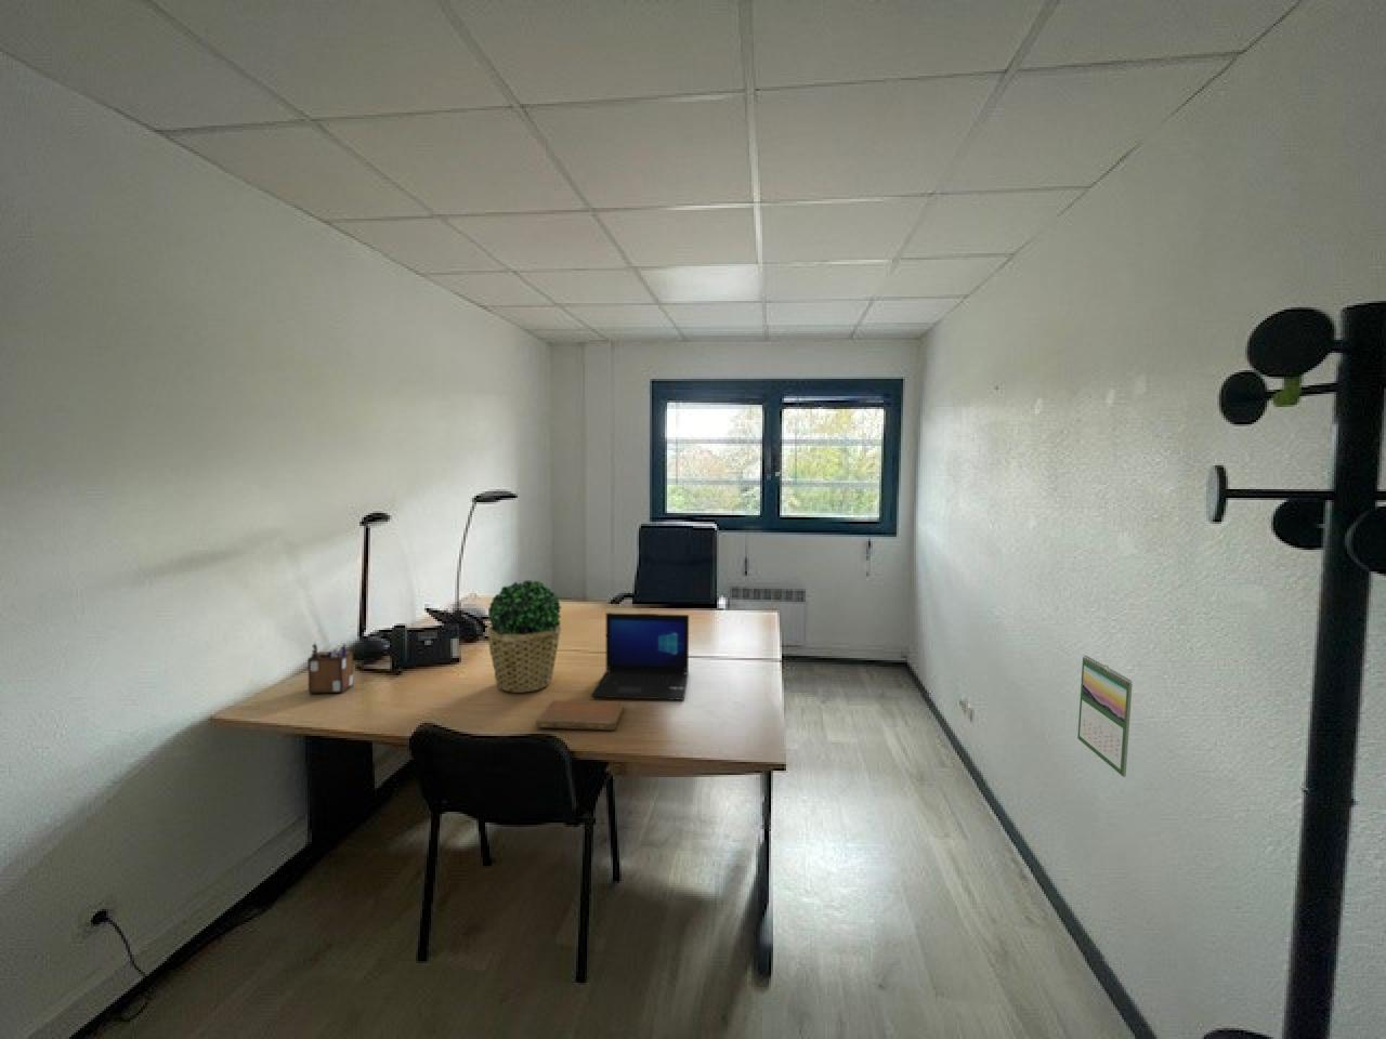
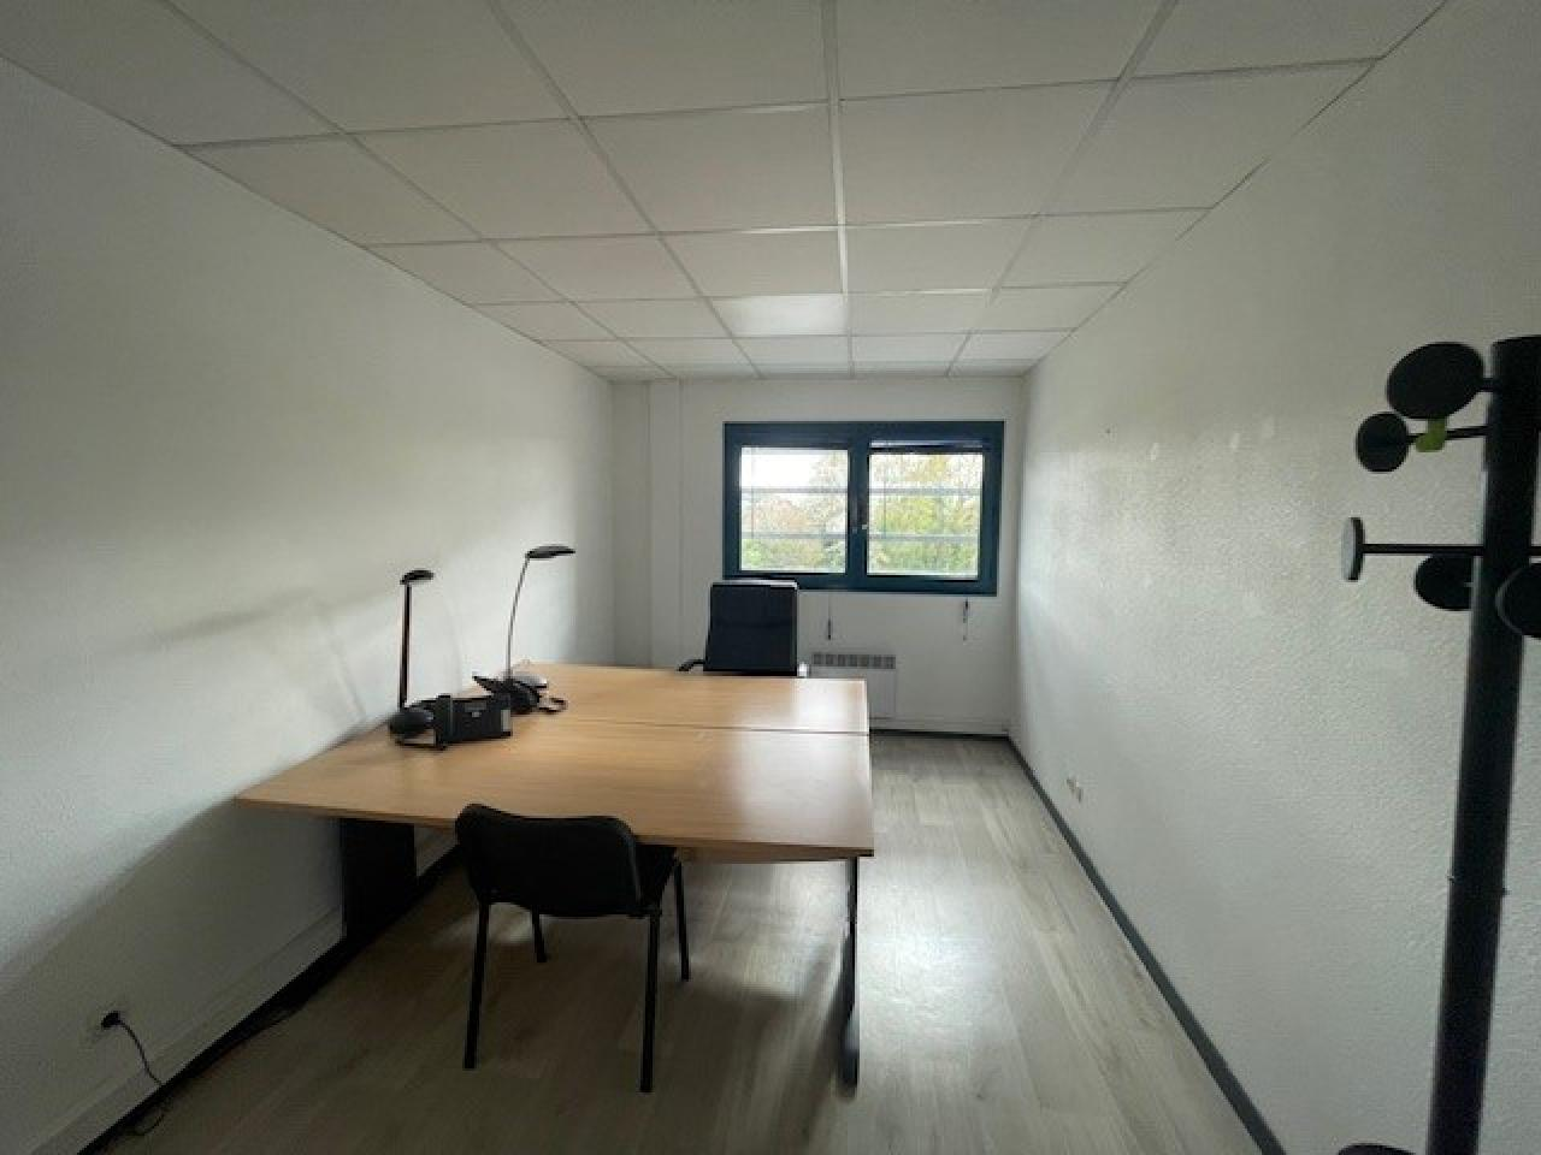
- notebook [535,700,624,731]
- potted plant [486,580,562,694]
- calendar [1076,655,1134,778]
- laptop [590,611,690,702]
- desk organizer [307,643,354,695]
